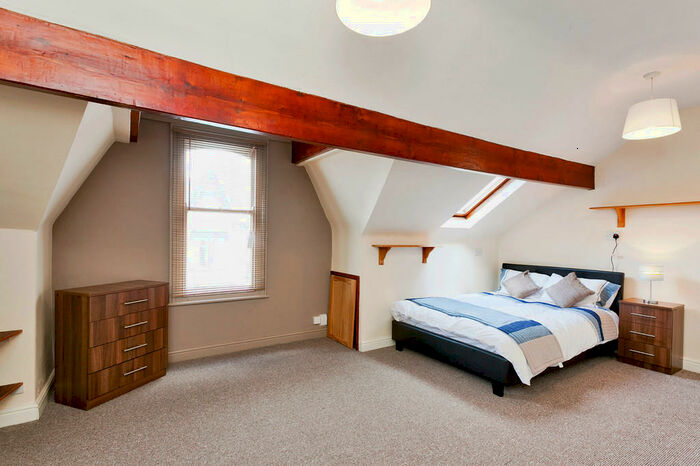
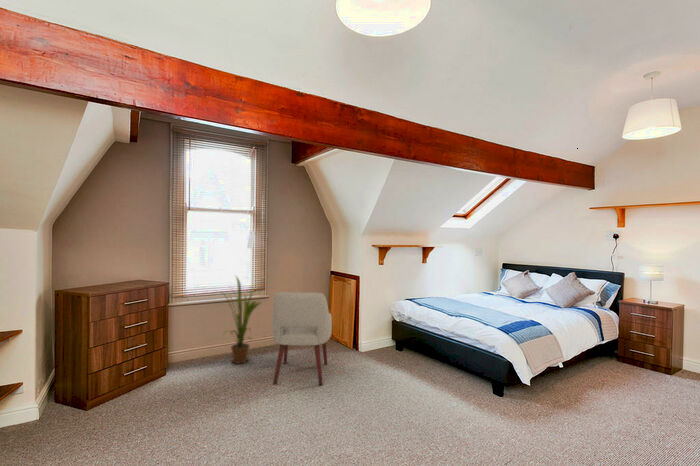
+ chair [272,291,333,386]
+ house plant [216,275,265,365]
